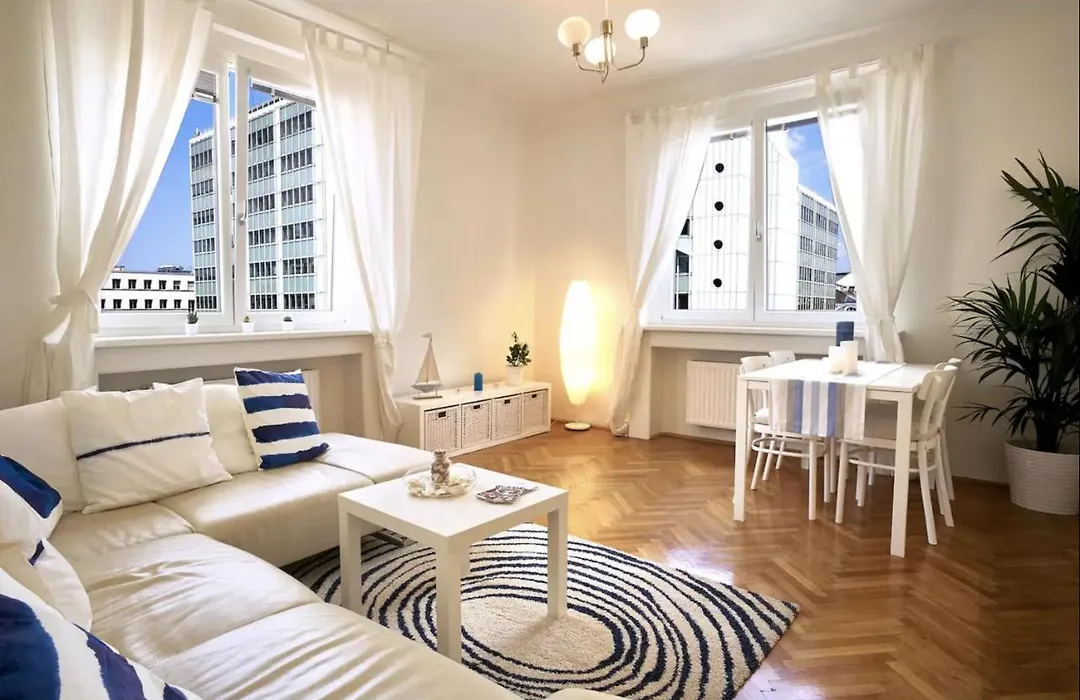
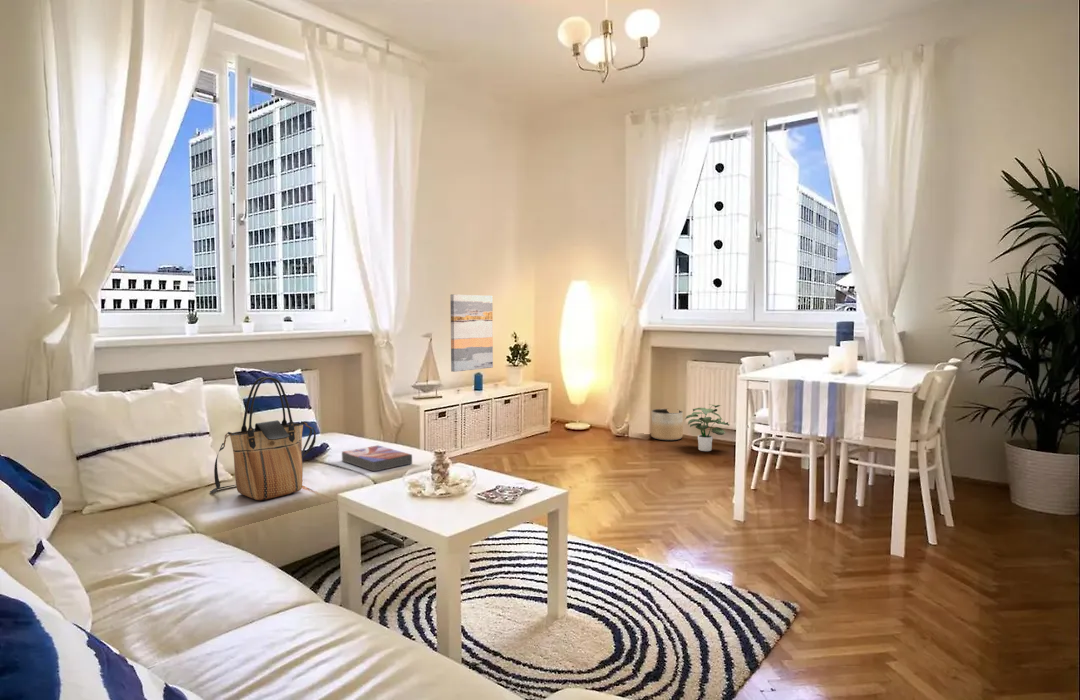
+ planter [650,408,684,441]
+ wall art [449,293,494,373]
+ tote bag [209,376,317,501]
+ potted plant [684,403,731,452]
+ textbook [340,444,413,473]
